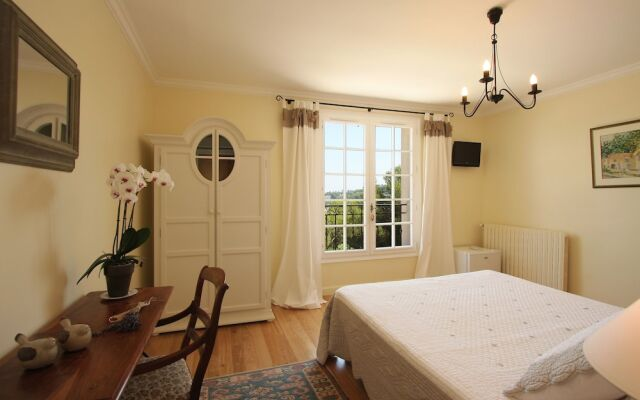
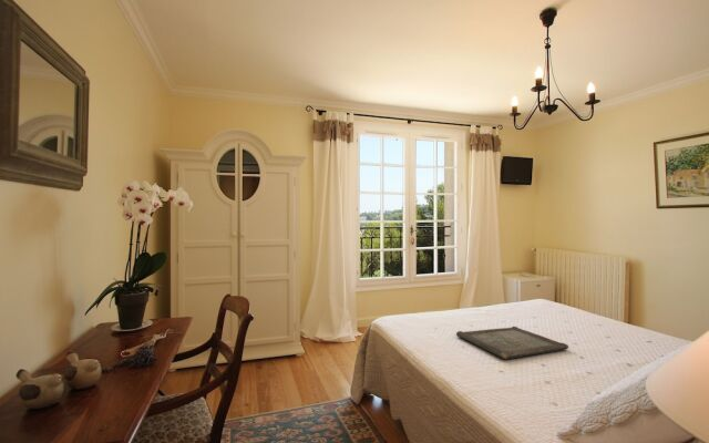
+ serving tray [455,326,569,360]
